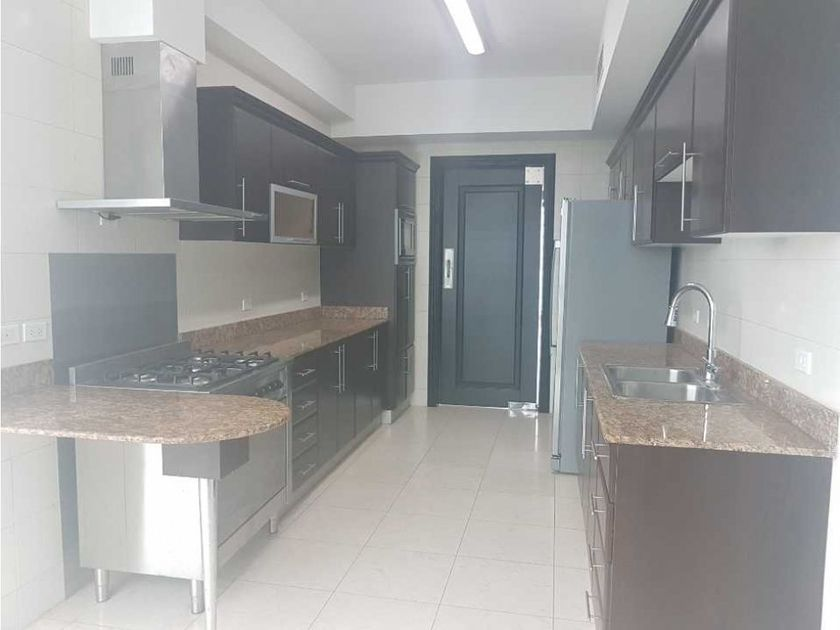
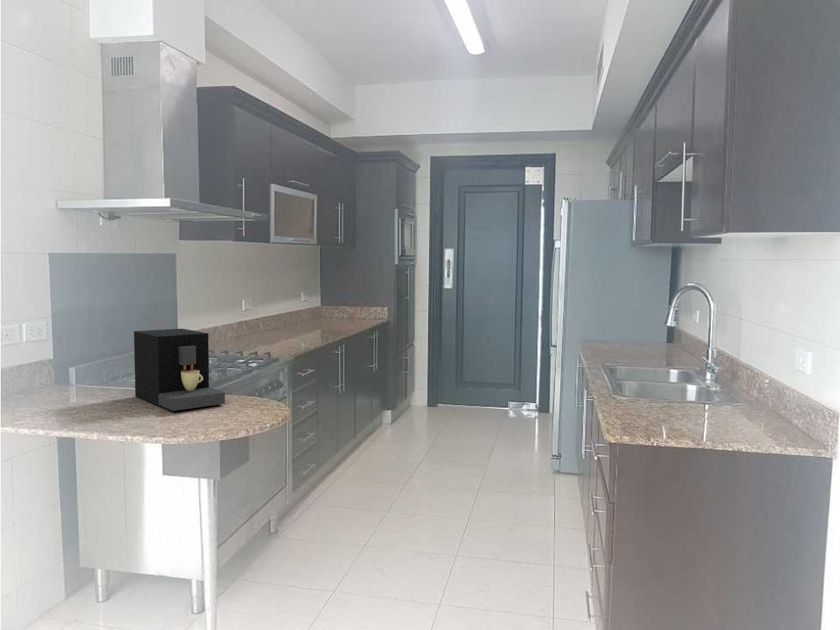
+ coffee maker [133,328,226,412]
